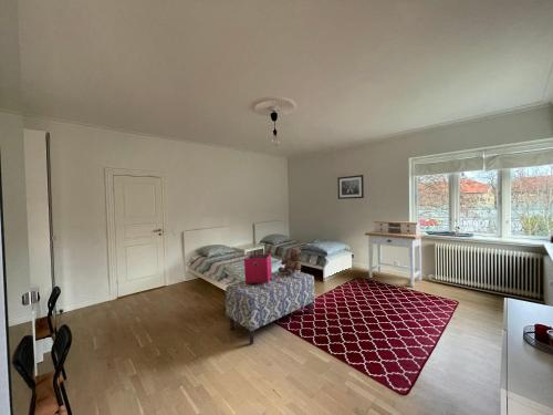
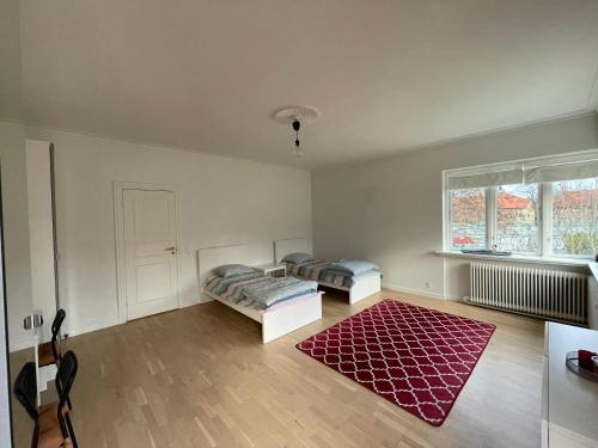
- teddy bear [276,247,303,276]
- wall art [336,174,365,200]
- bench [225,270,315,345]
- storage bin [243,253,273,283]
- desk [364,220,425,288]
